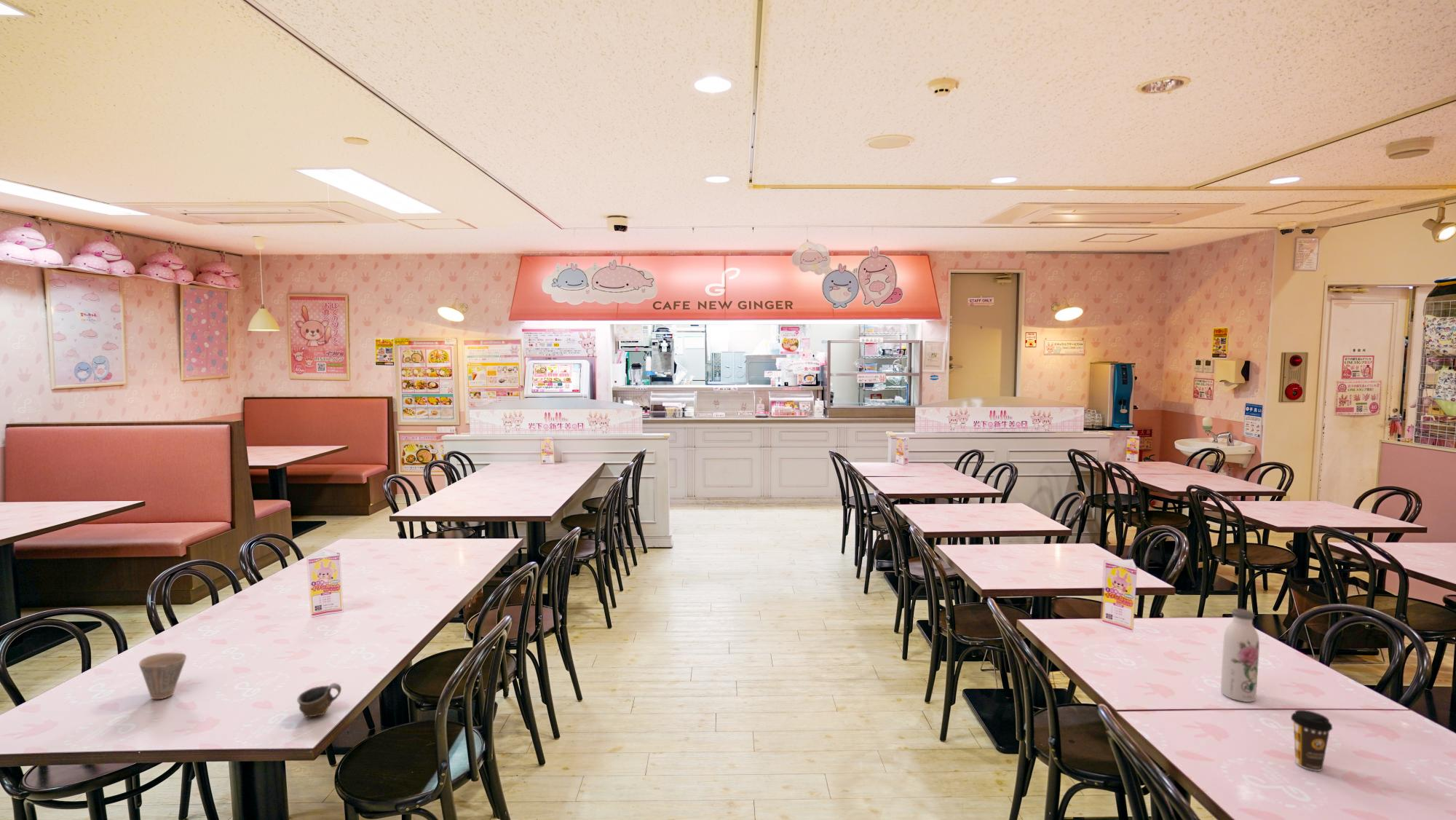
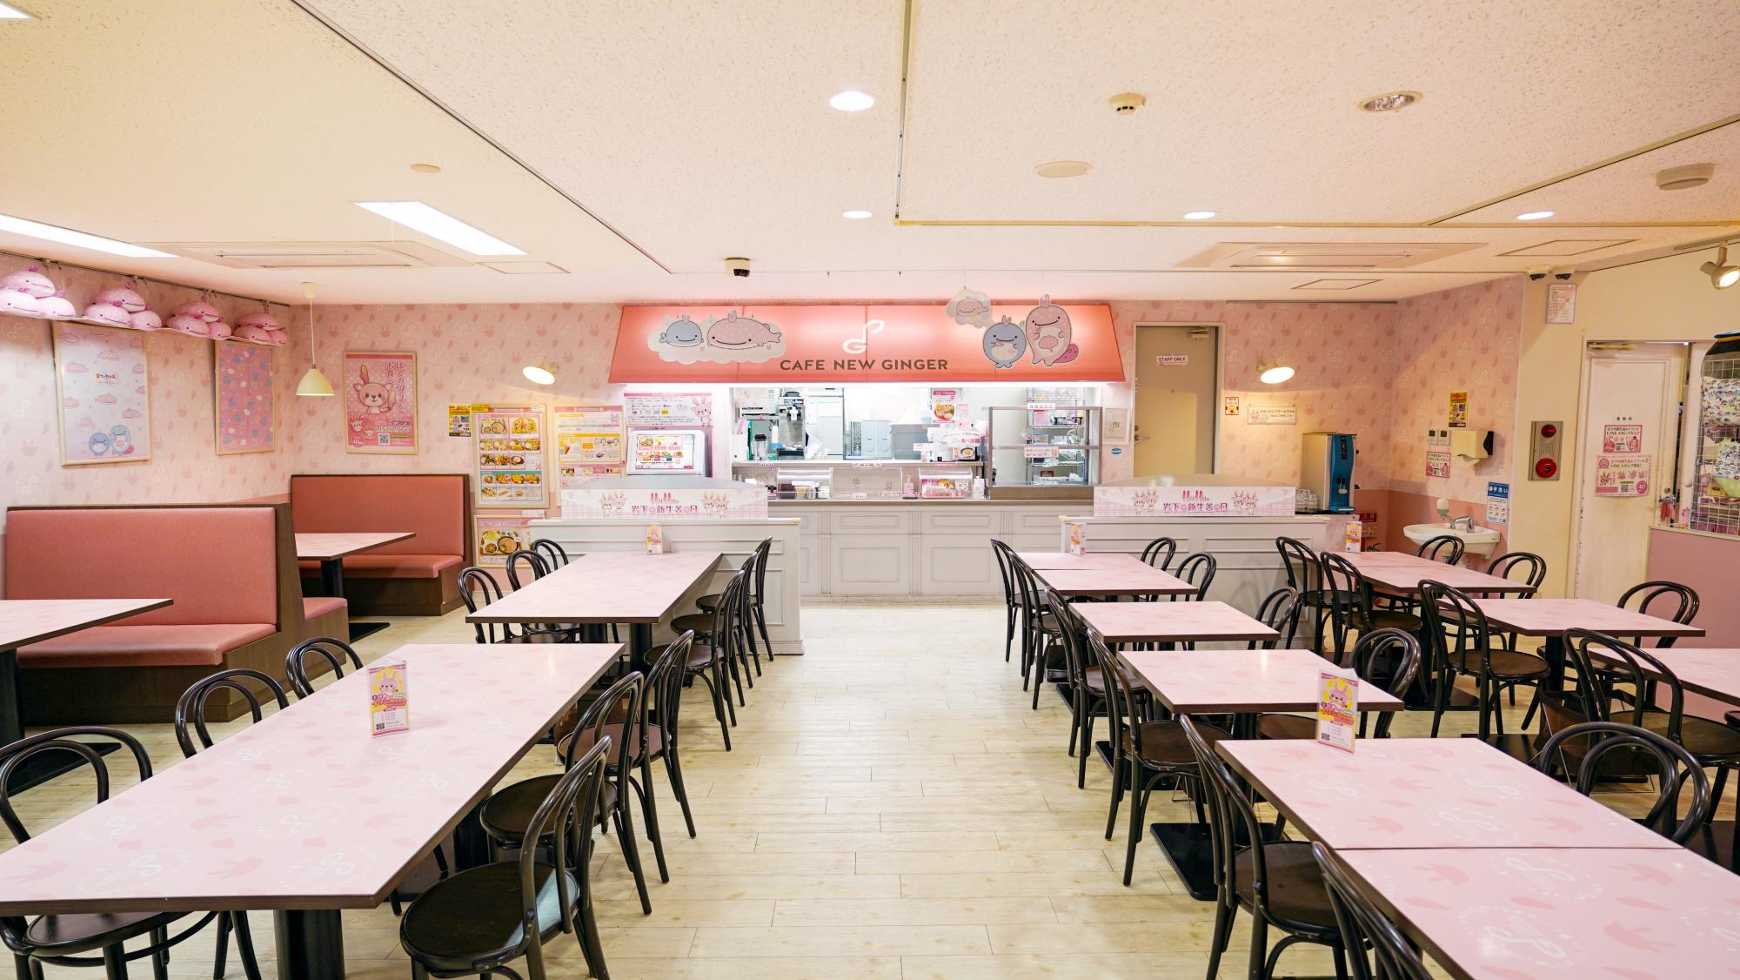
- coffee cup [1290,709,1333,772]
- water bottle [1220,608,1260,703]
- cup [138,652,187,700]
- cup [296,682,342,718]
